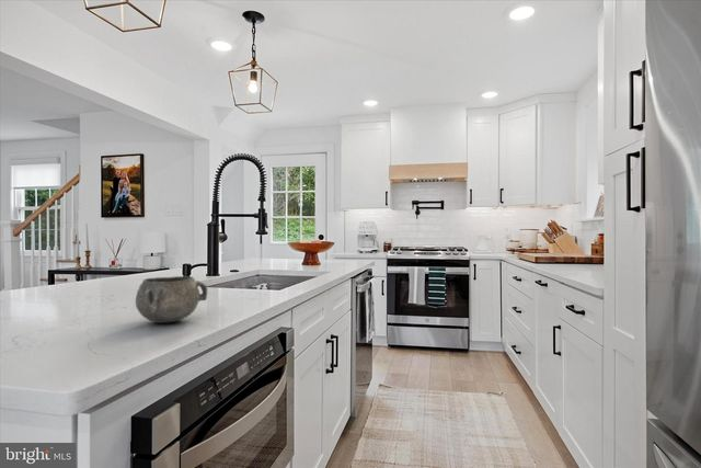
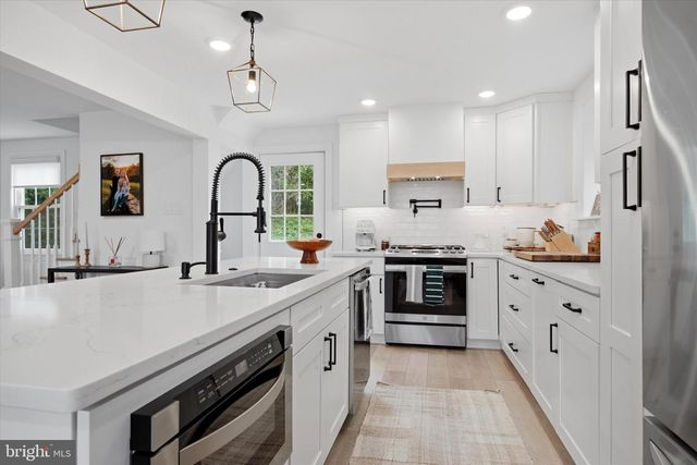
- decorative bowl [135,275,208,324]
